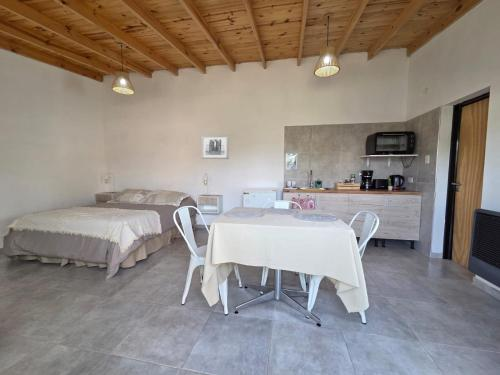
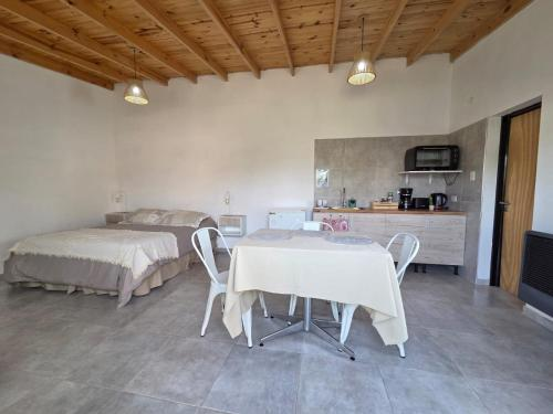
- wall art [201,134,230,160]
